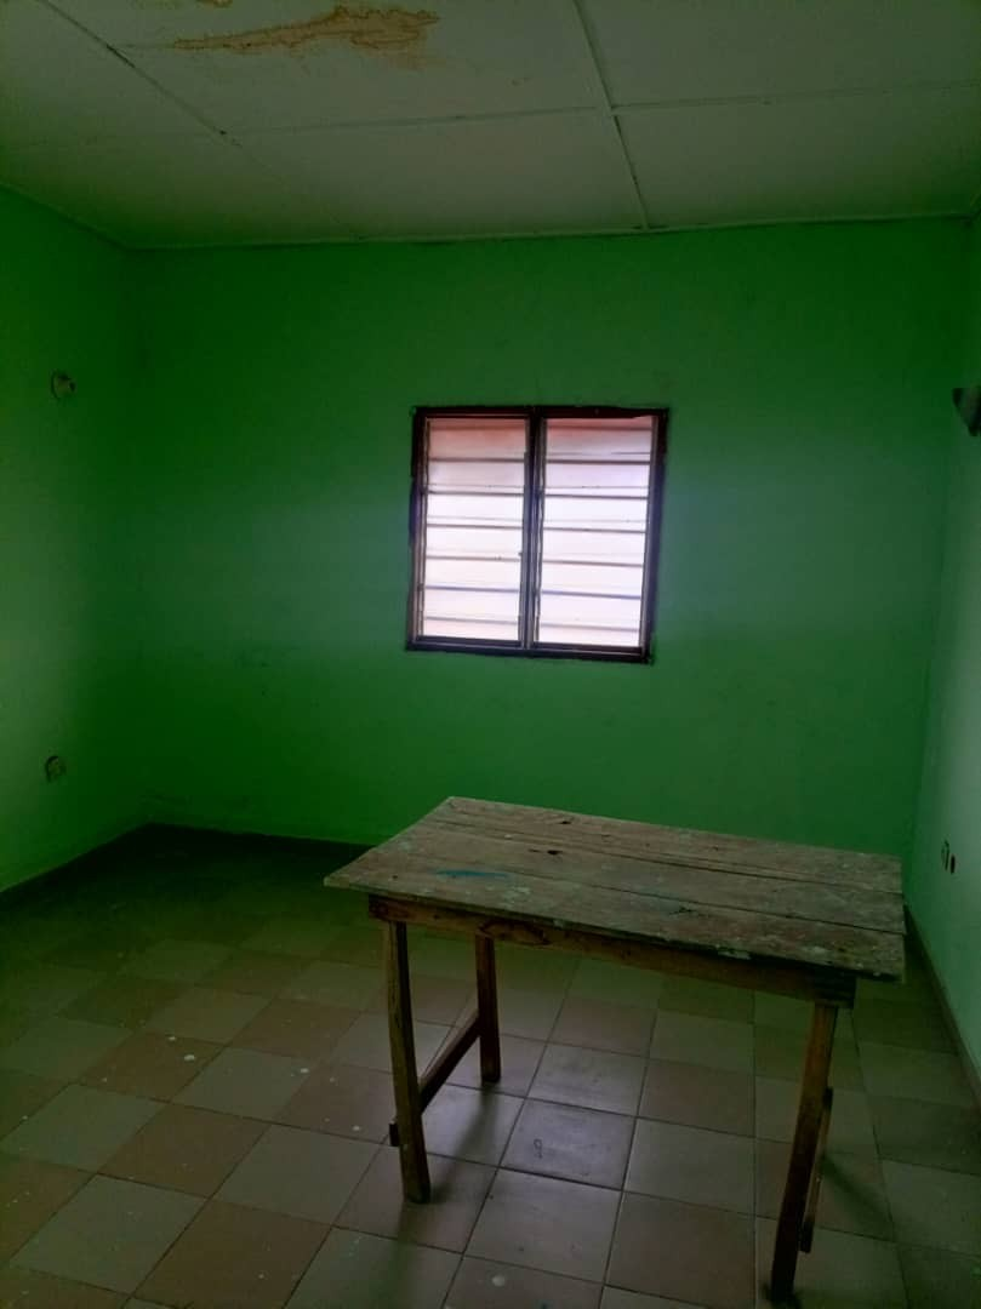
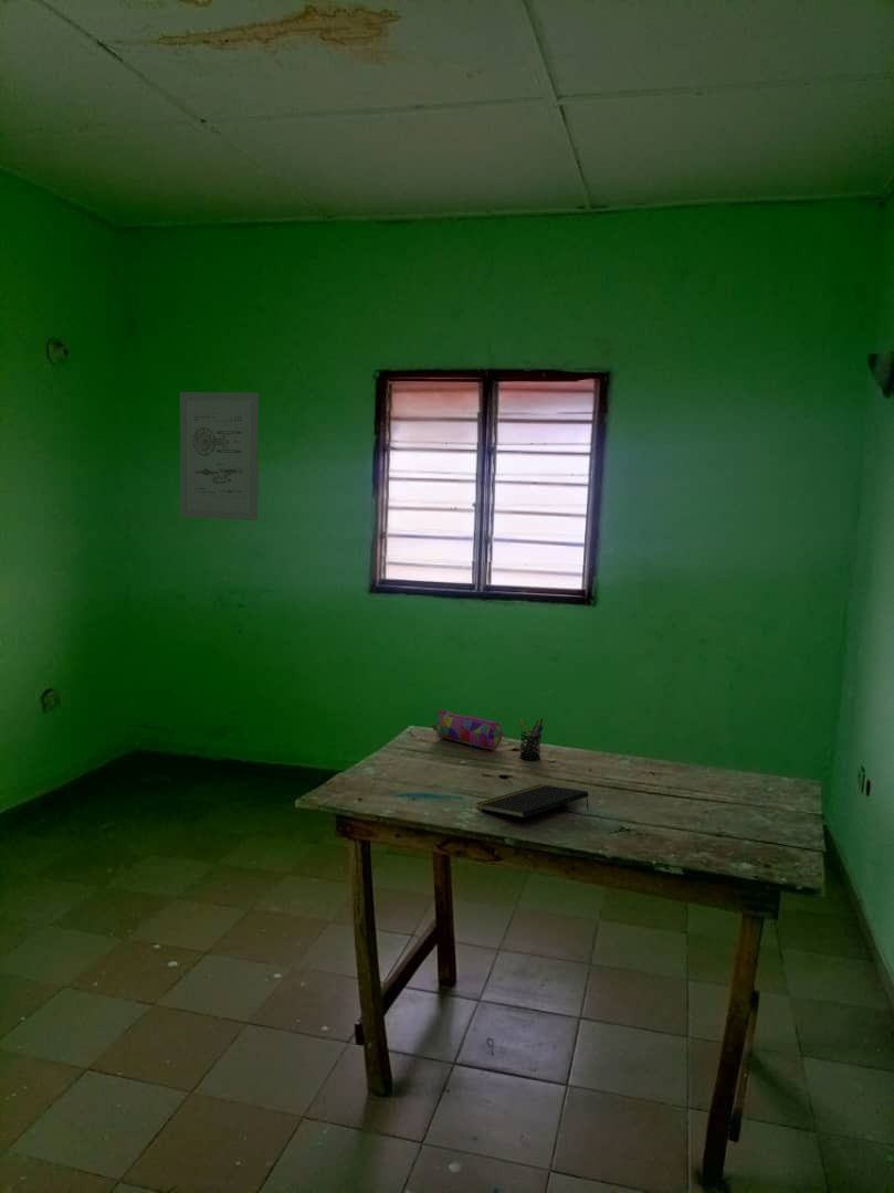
+ pencil case [432,708,504,751]
+ pen holder [518,717,545,761]
+ notepad [475,783,590,819]
+ wall art [179,391,260,521]
